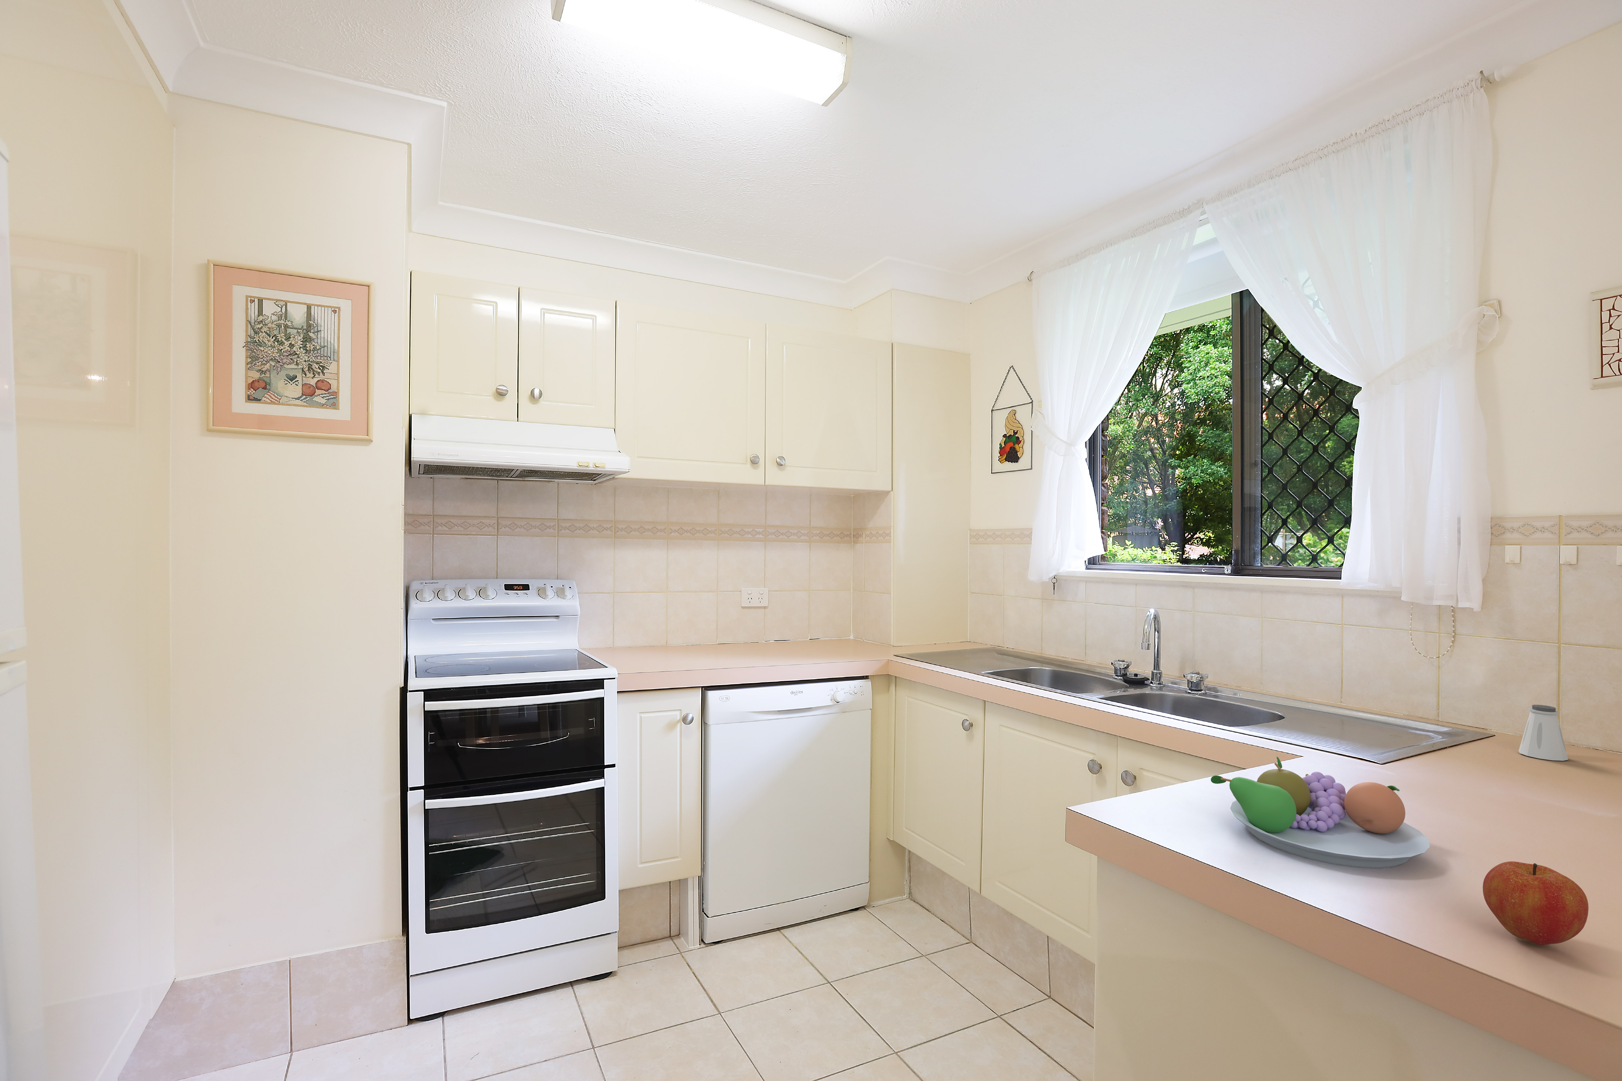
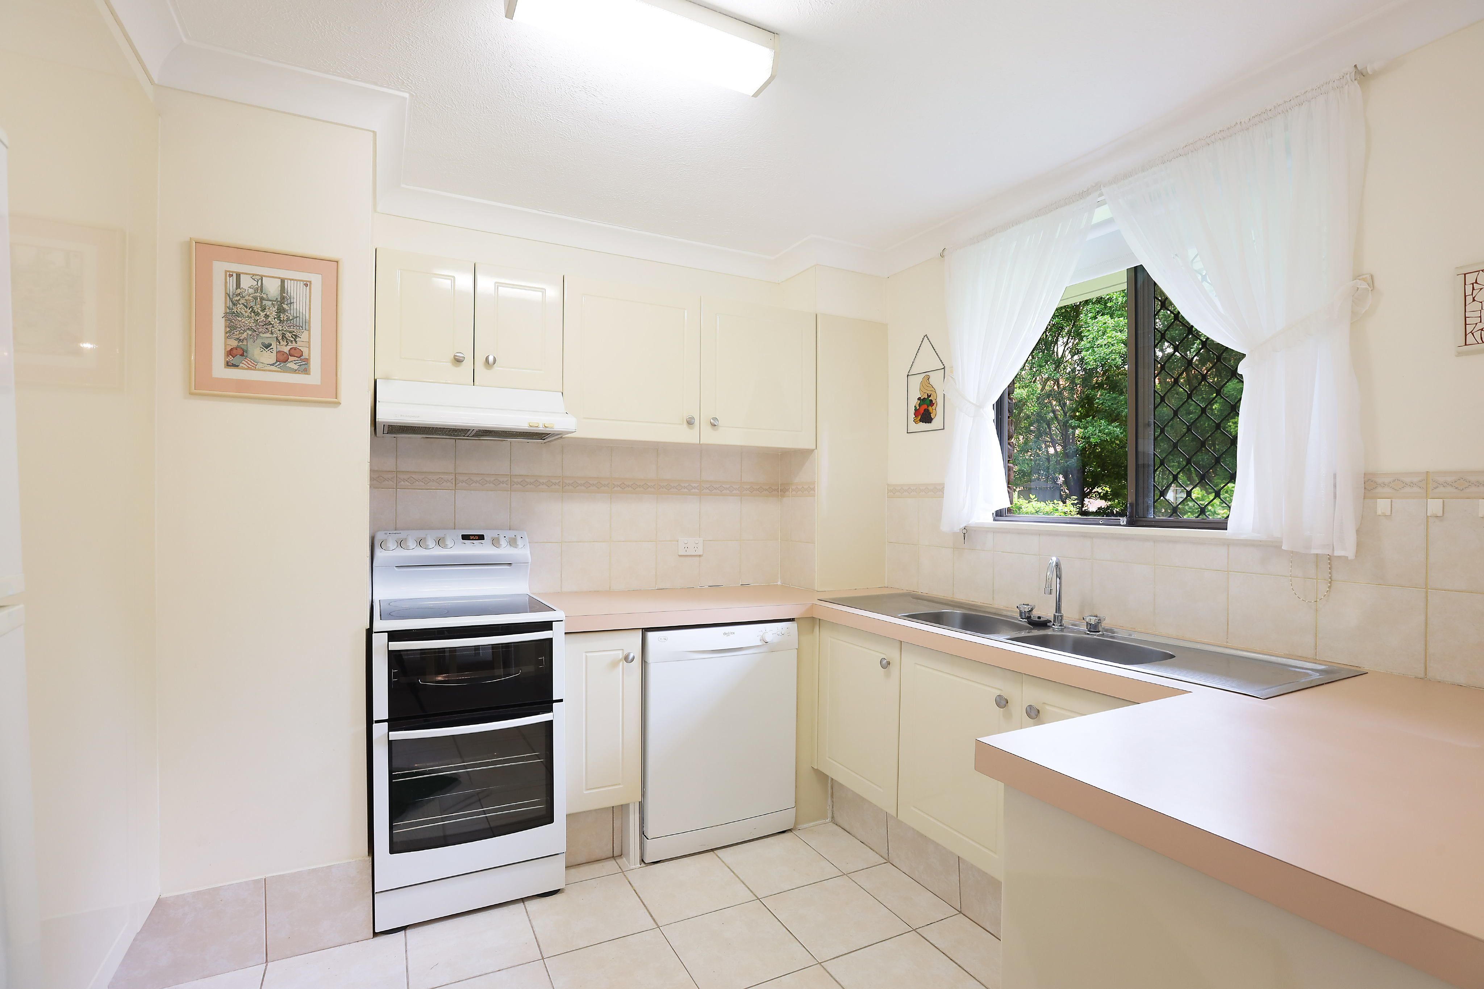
- apple [1482,861,1588,945]
- saltshaker [1518,705,1569,761]
- fruit bowl [1210,756,1430,869]
